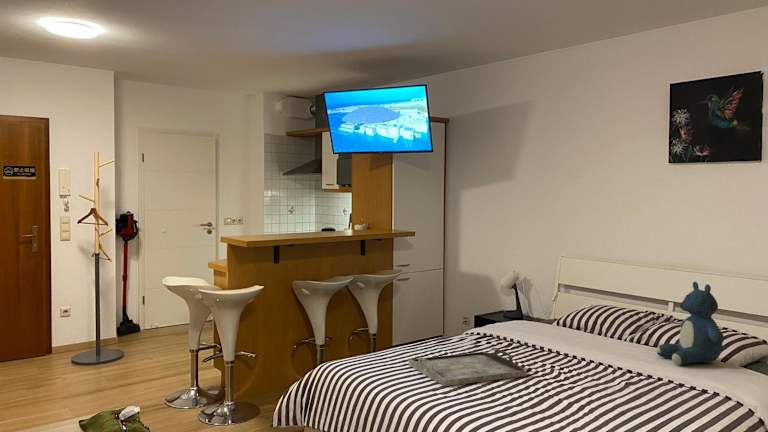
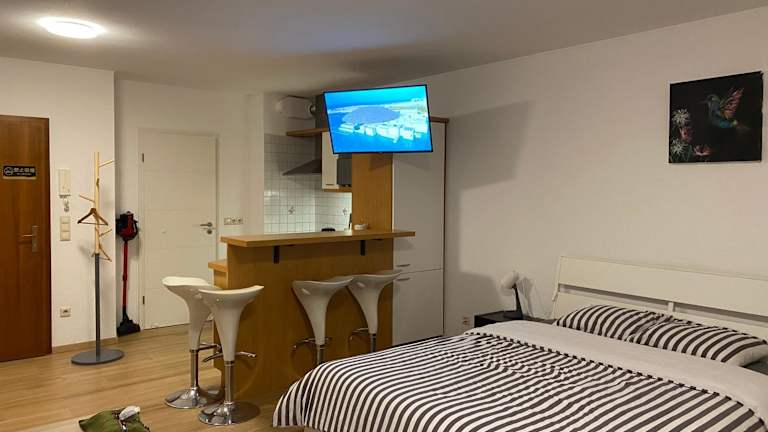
- teddy bear [655,281,725,366]
- serving tray [408,348,527,387]
